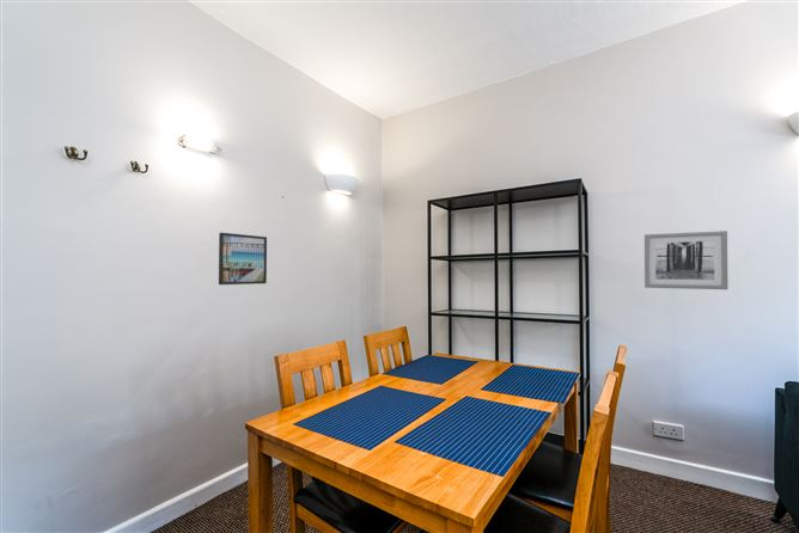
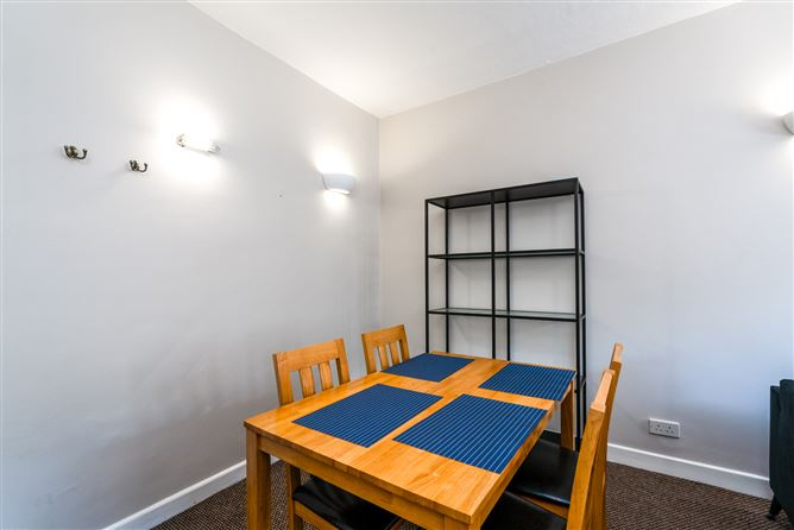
- wall art [644,229,728,290]
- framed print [218,232,268,286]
